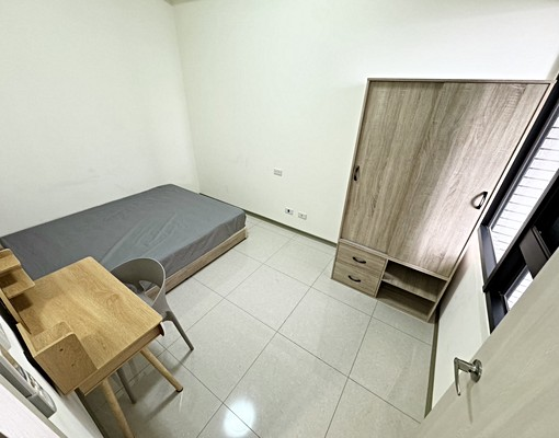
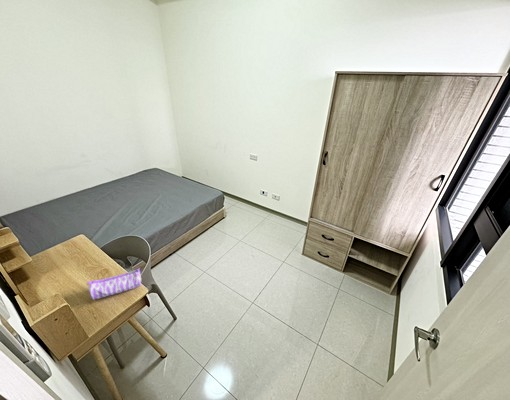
+ pencil case [86,267,143,300]
